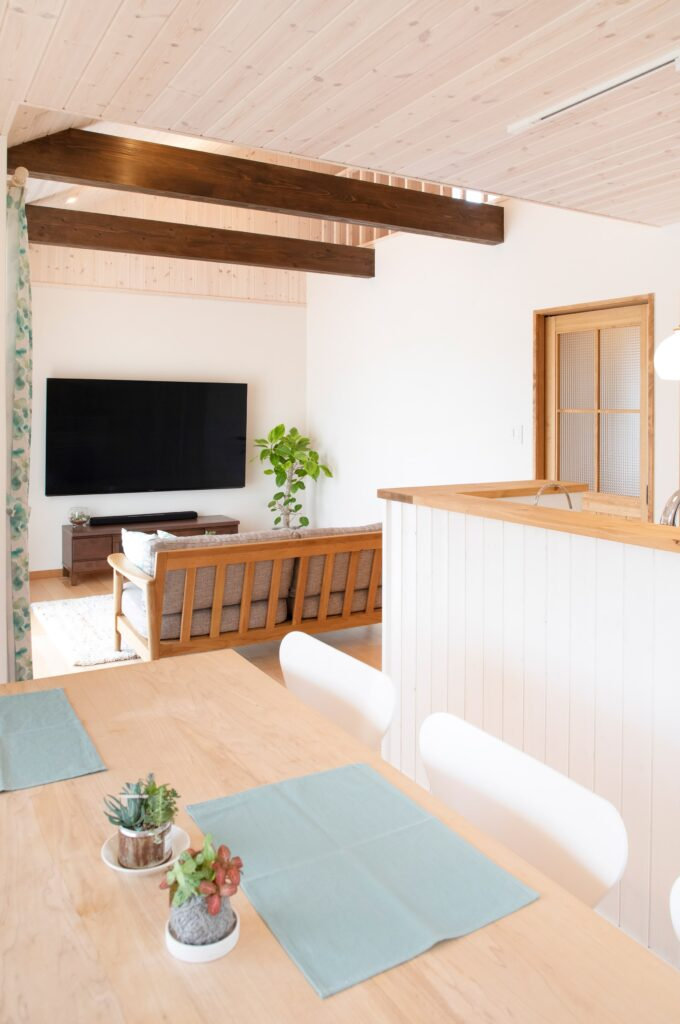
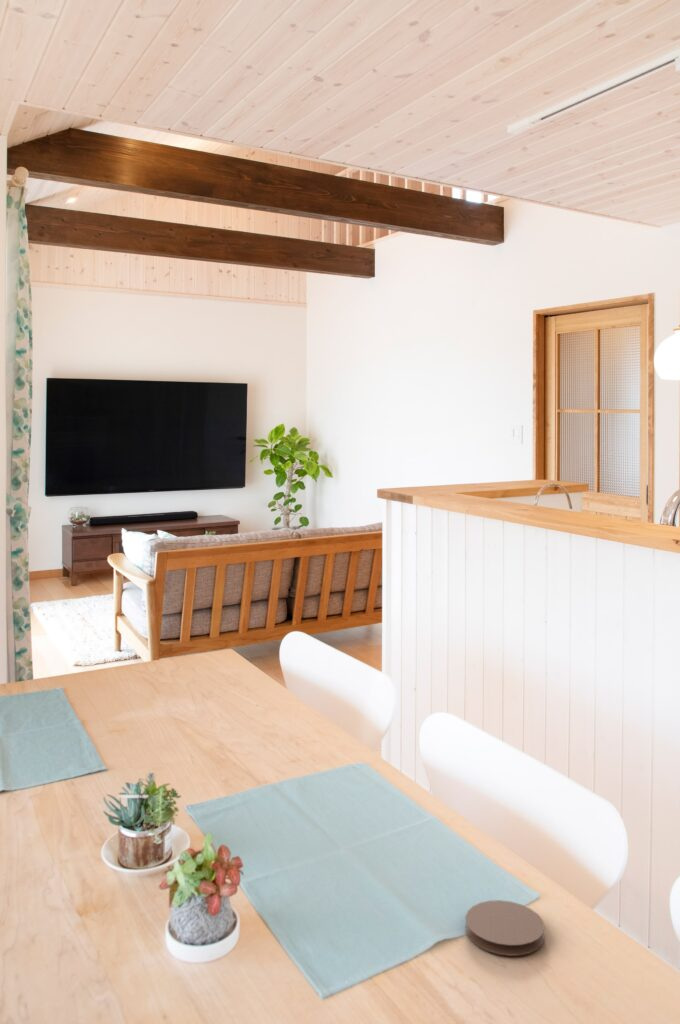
+ coaster [464,899,546,957]
